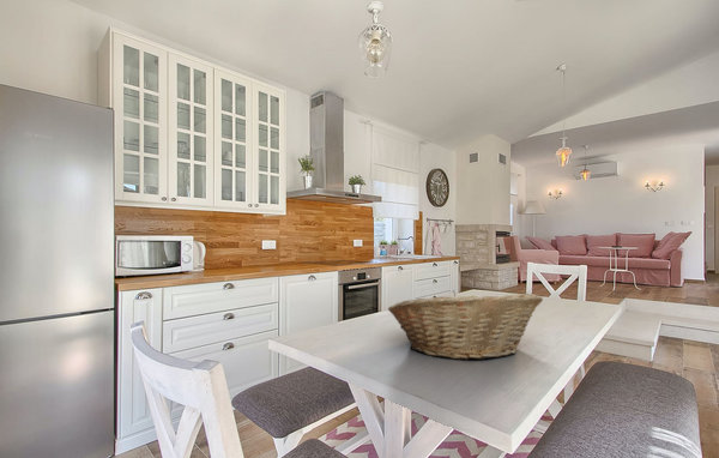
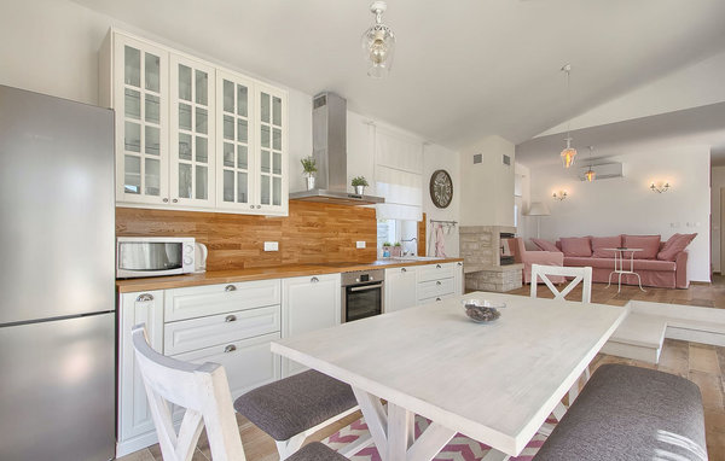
- fruit basket [387,289,544,361]
